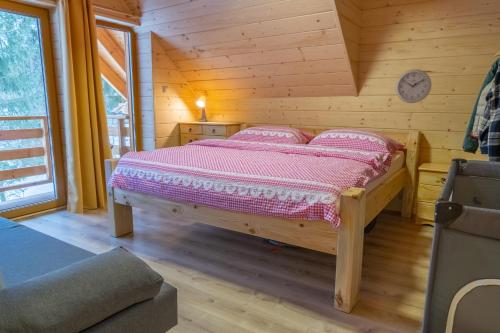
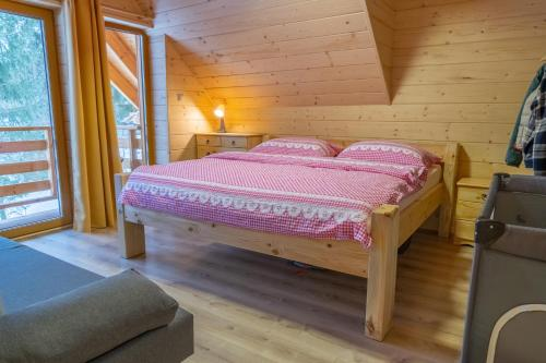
- wall clock [394,68,432,104]
